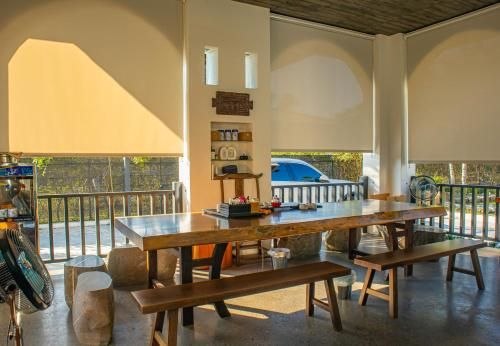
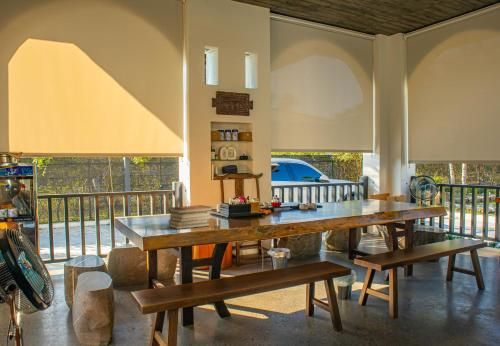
+ book stack [167,204,213,230]
